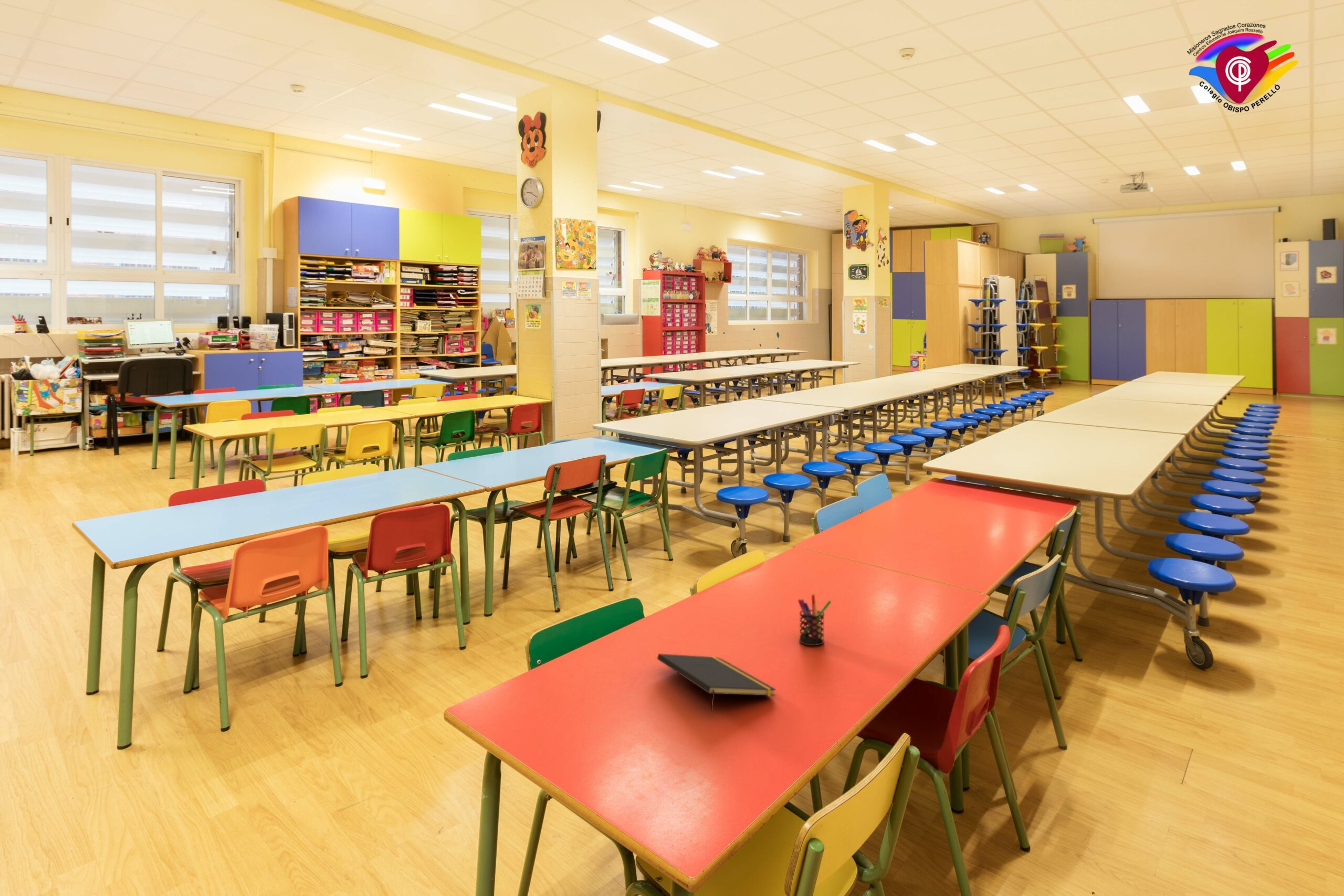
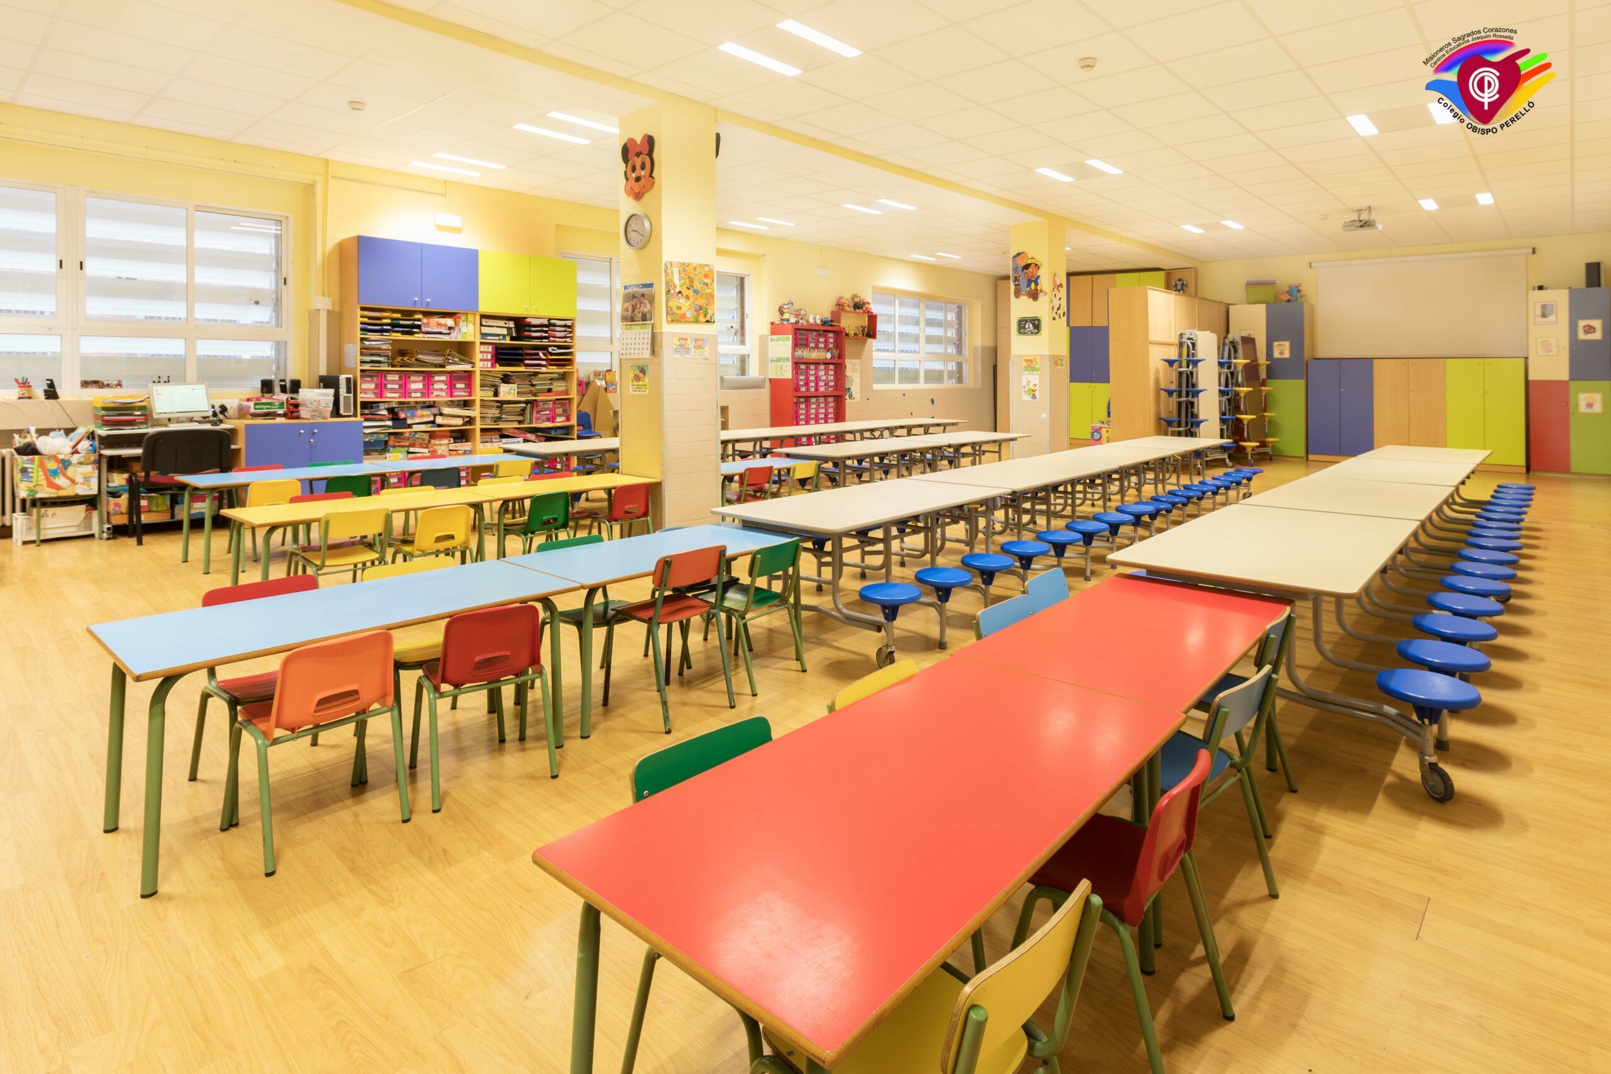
- pen holder [797,593,832,646]
- notepad [657,653,776,711]
